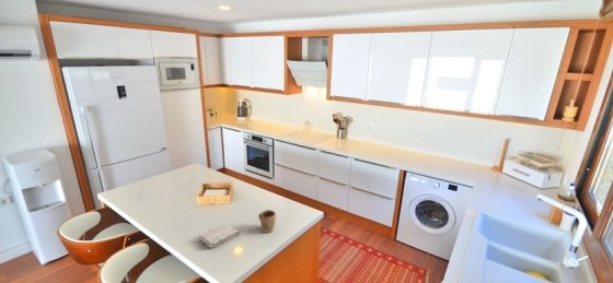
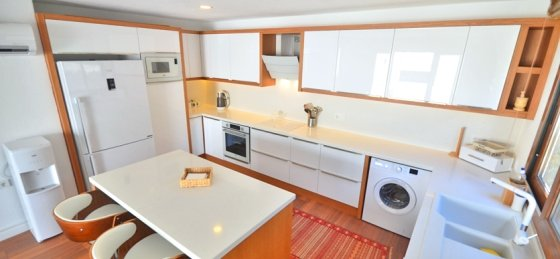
- washcloth [198,223,241,249]
- mug [257,209,277,233]
